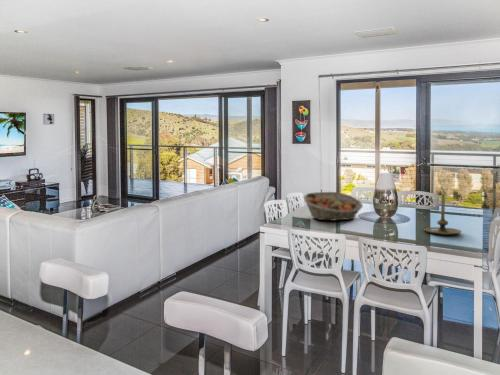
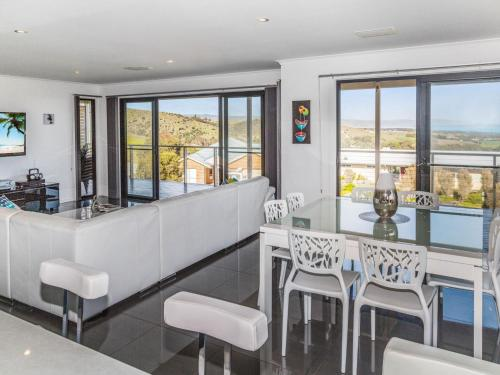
- fruit basket [303,191,364,222]
- candle holder [423,193,463,235]
